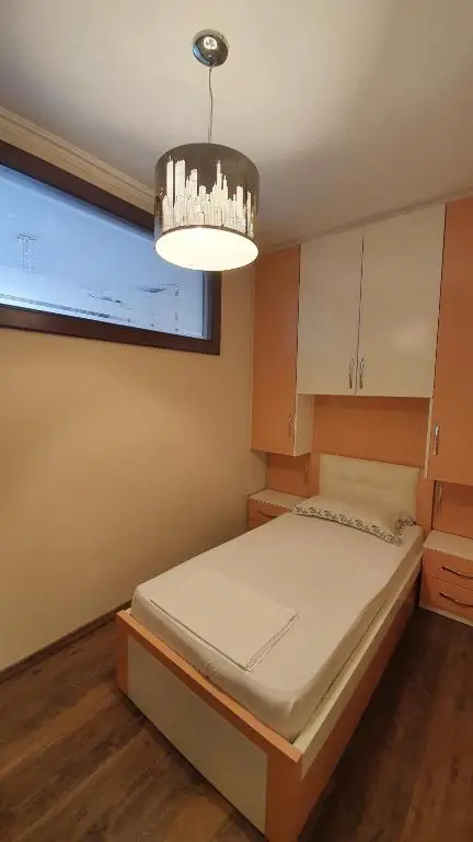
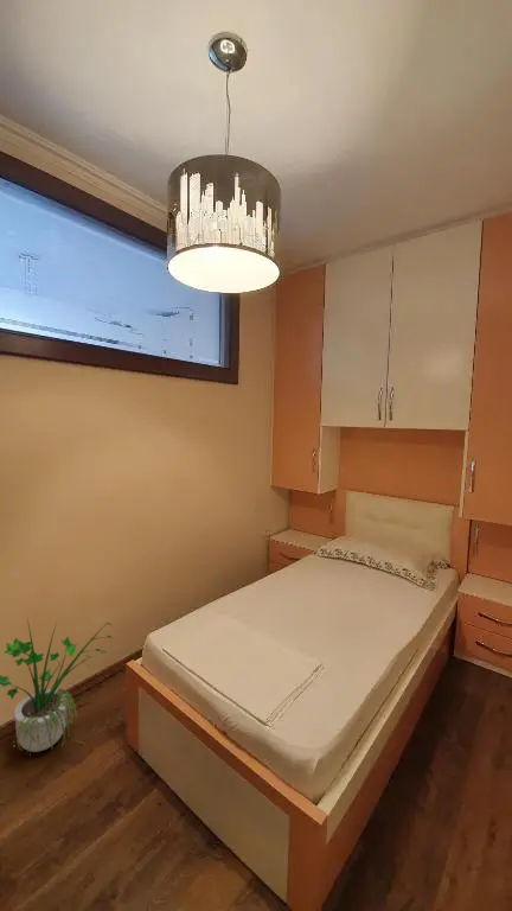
+ potted plant [0,618,114,754]
